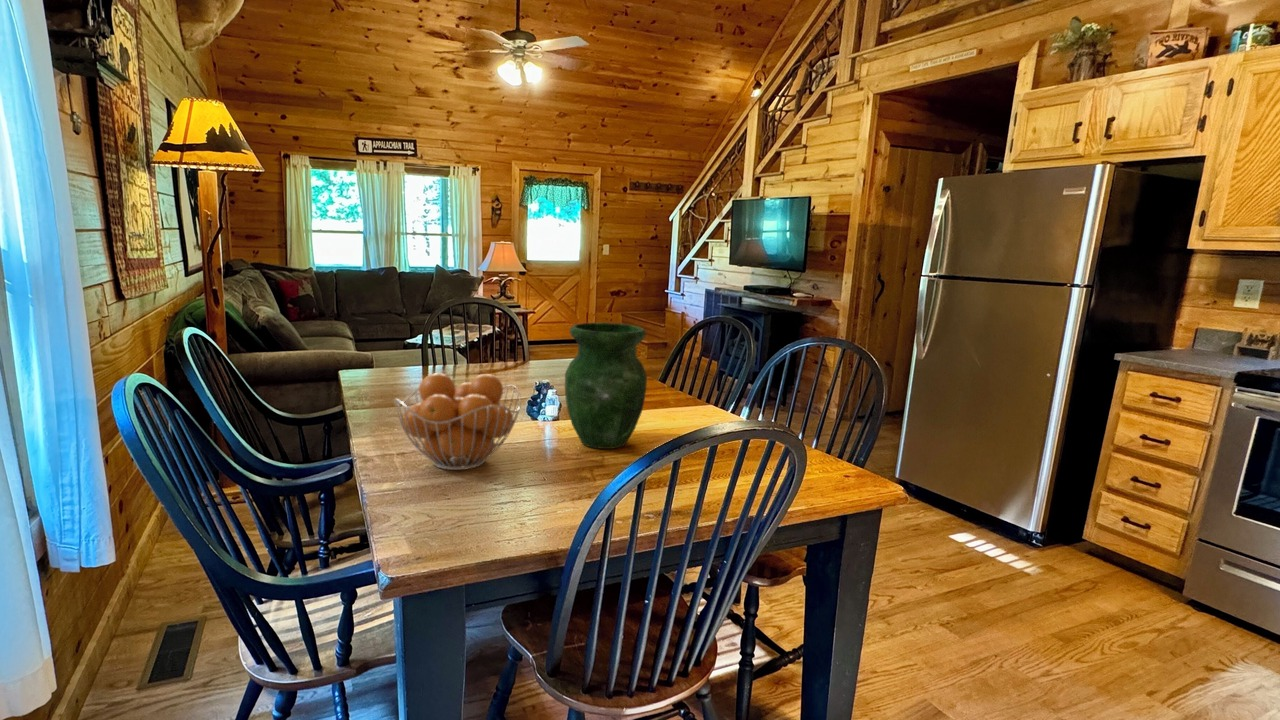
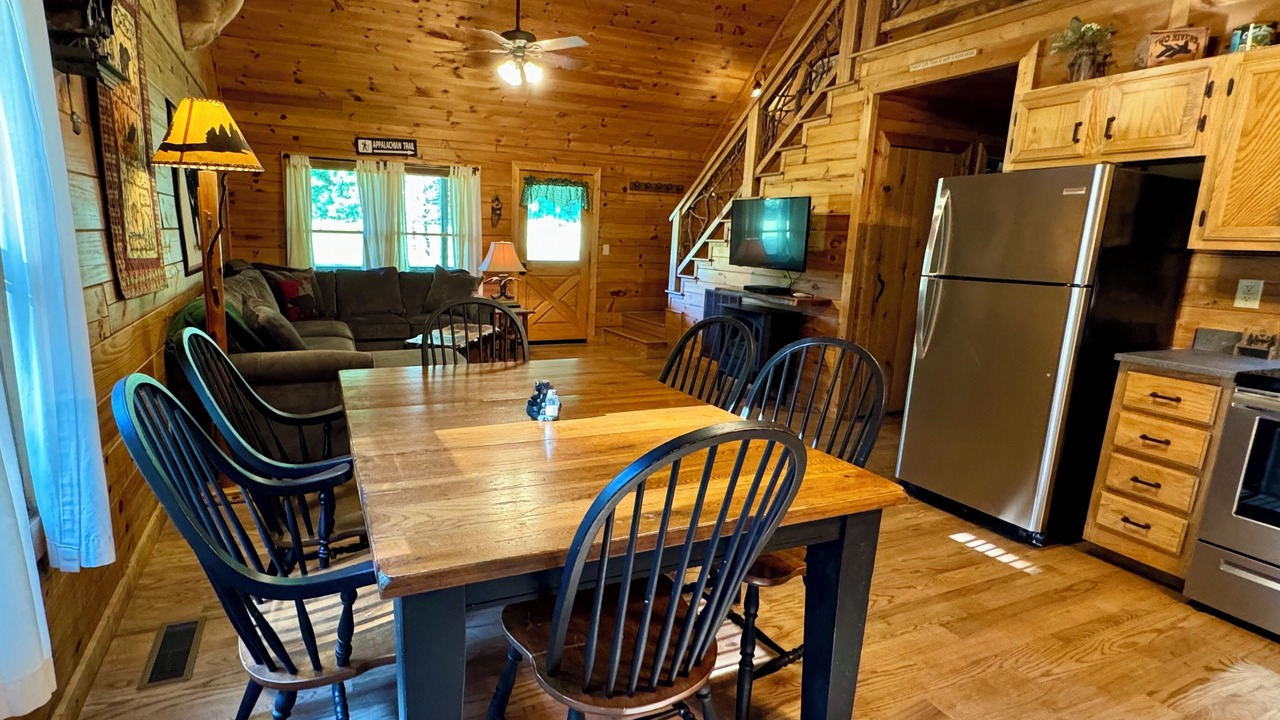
- vase [564,322,648,450]
- fruit basket [393,372,522,471]
